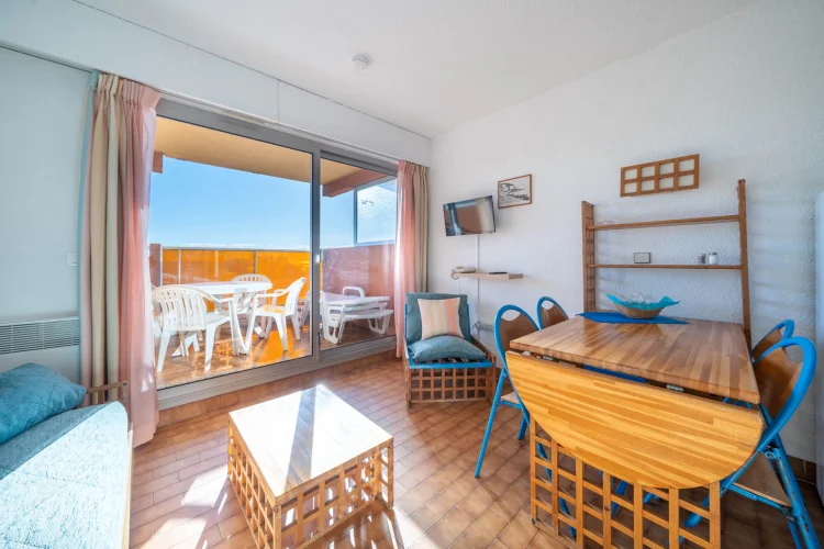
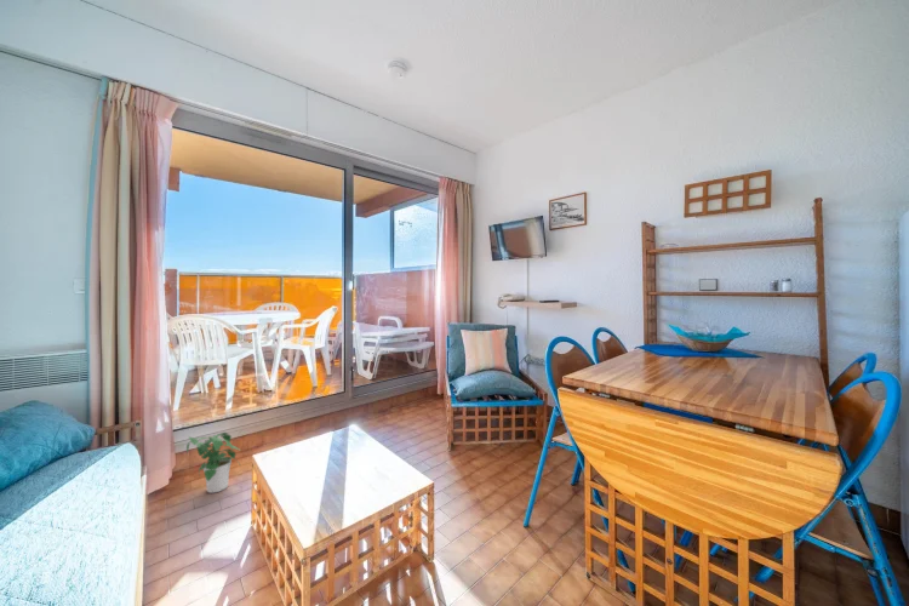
+ potted plant [185,431,242,494]
